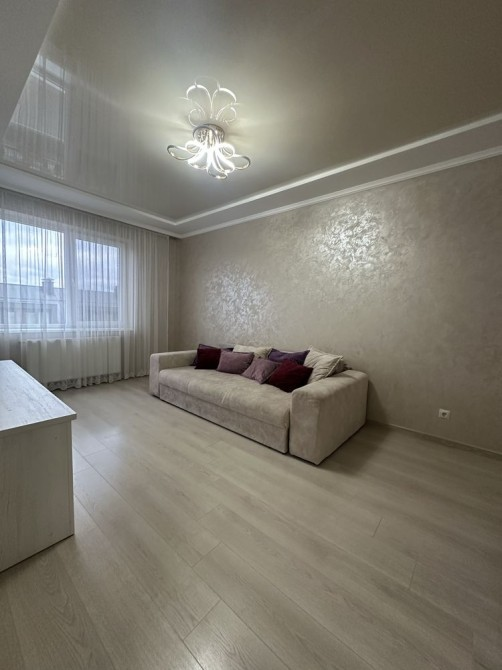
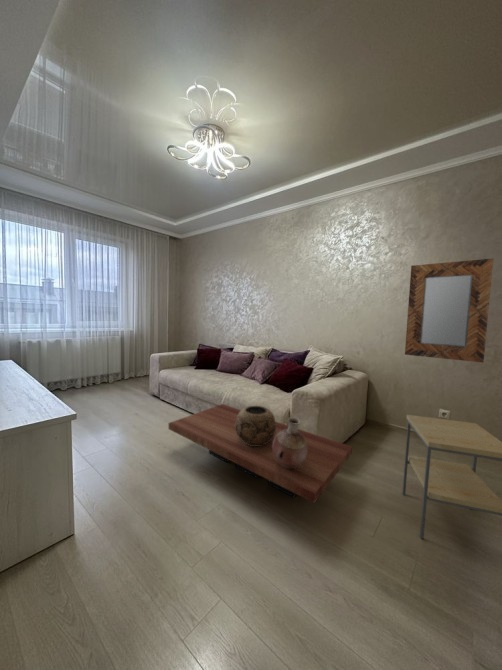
+ coffee table [168,403,353,504]
+ decorative bowl [235,405,276,446]
+ vase [272,416,308,468]
+ home mirror [404,257,494,363]
+ side table [401,414,502,540]
